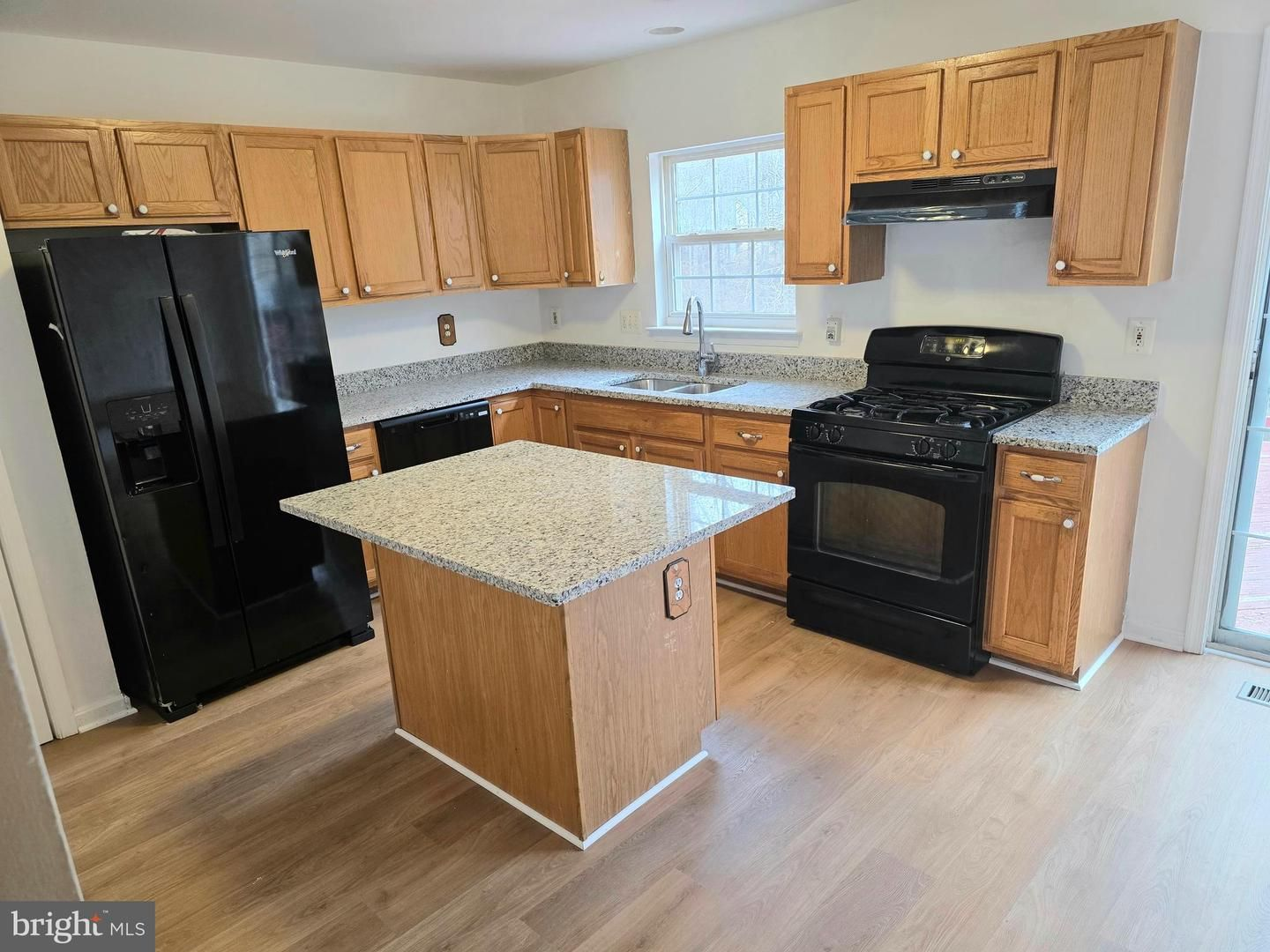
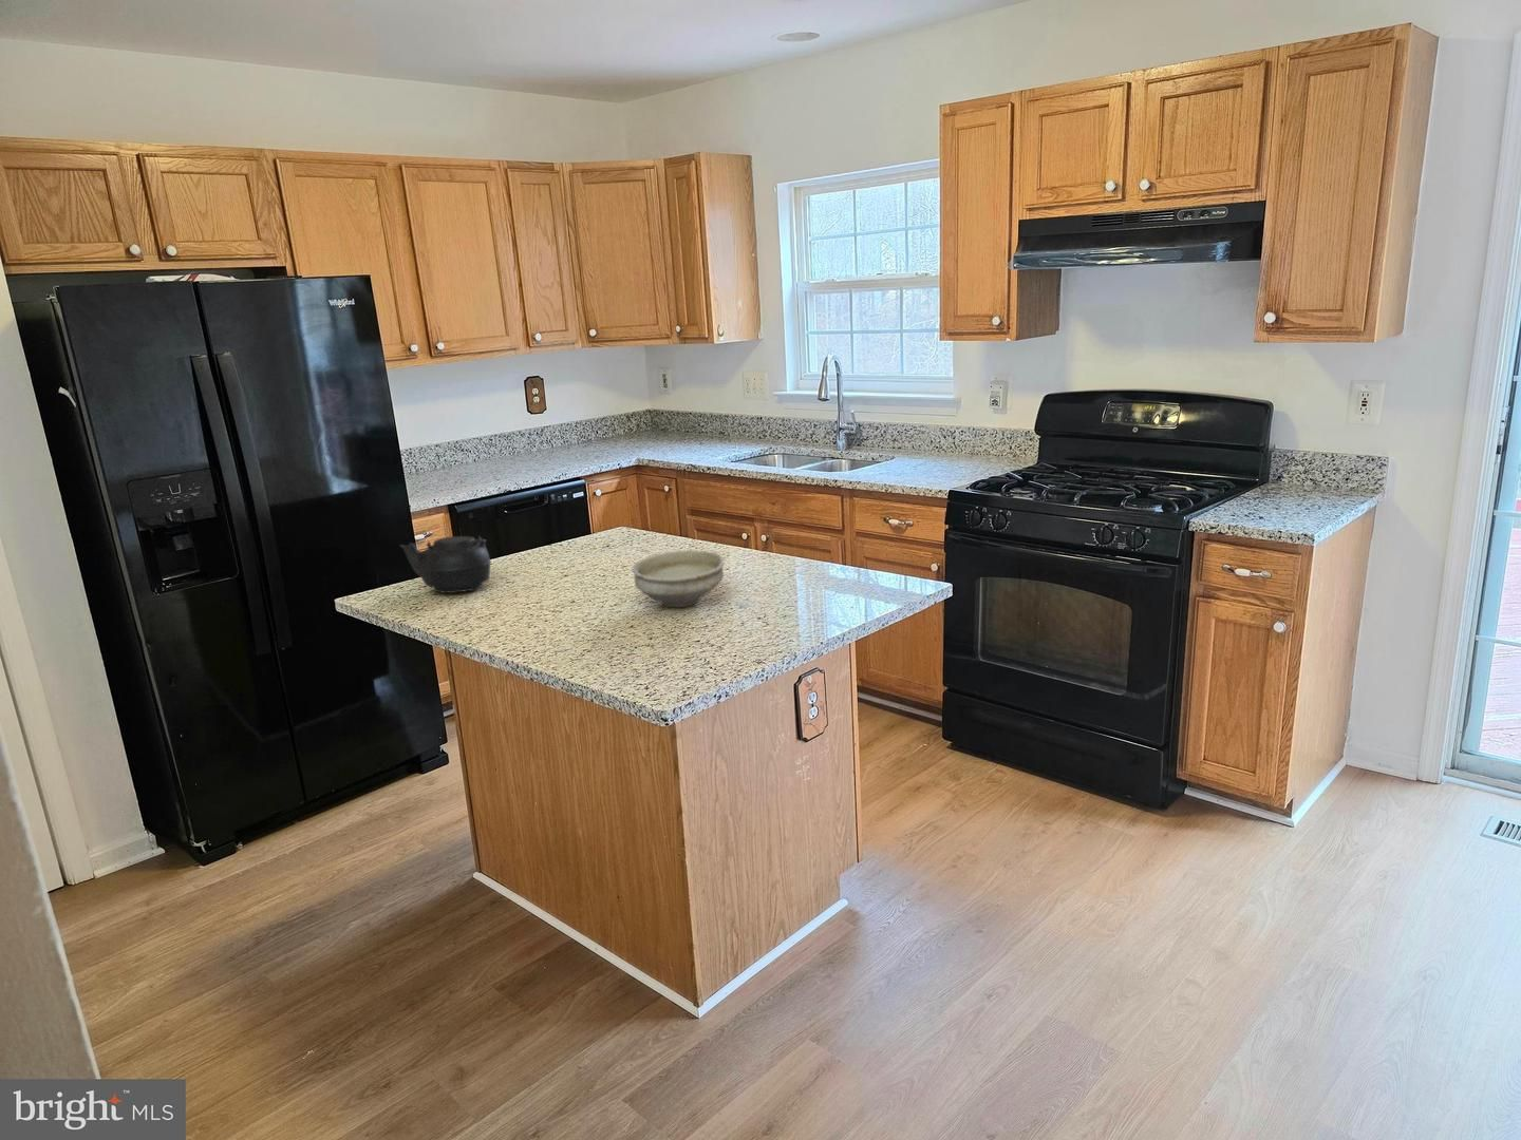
+ bowl [631,548,725,610]
+ teapot [398,535,492,594]
